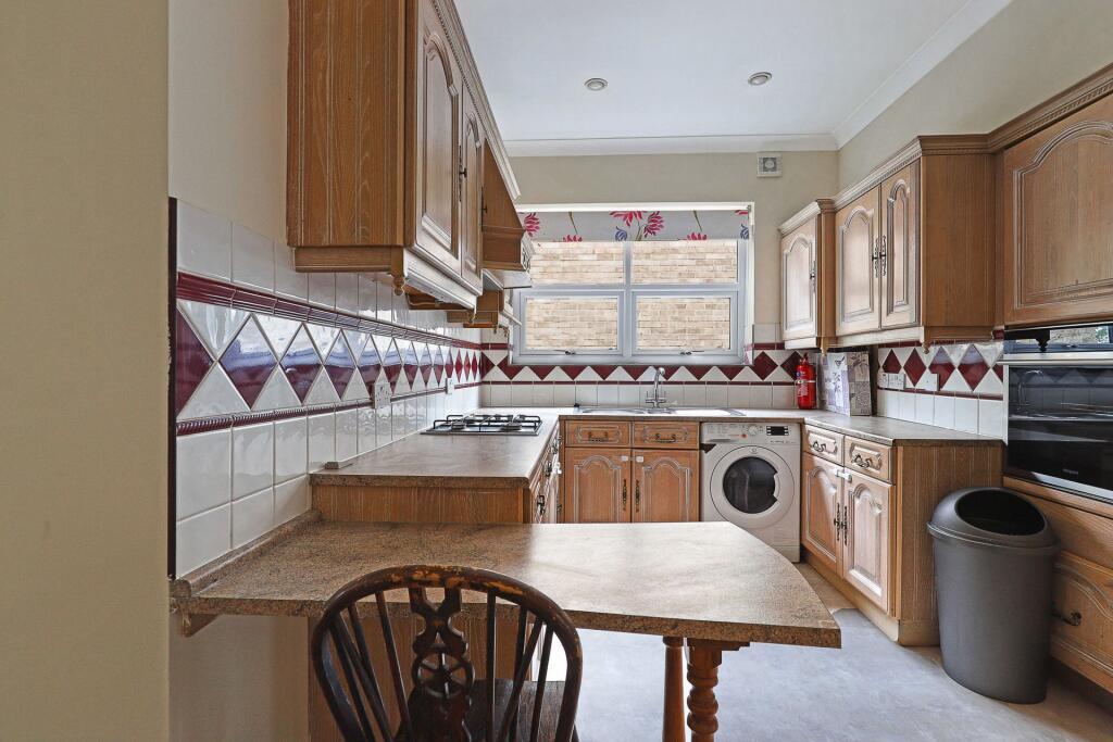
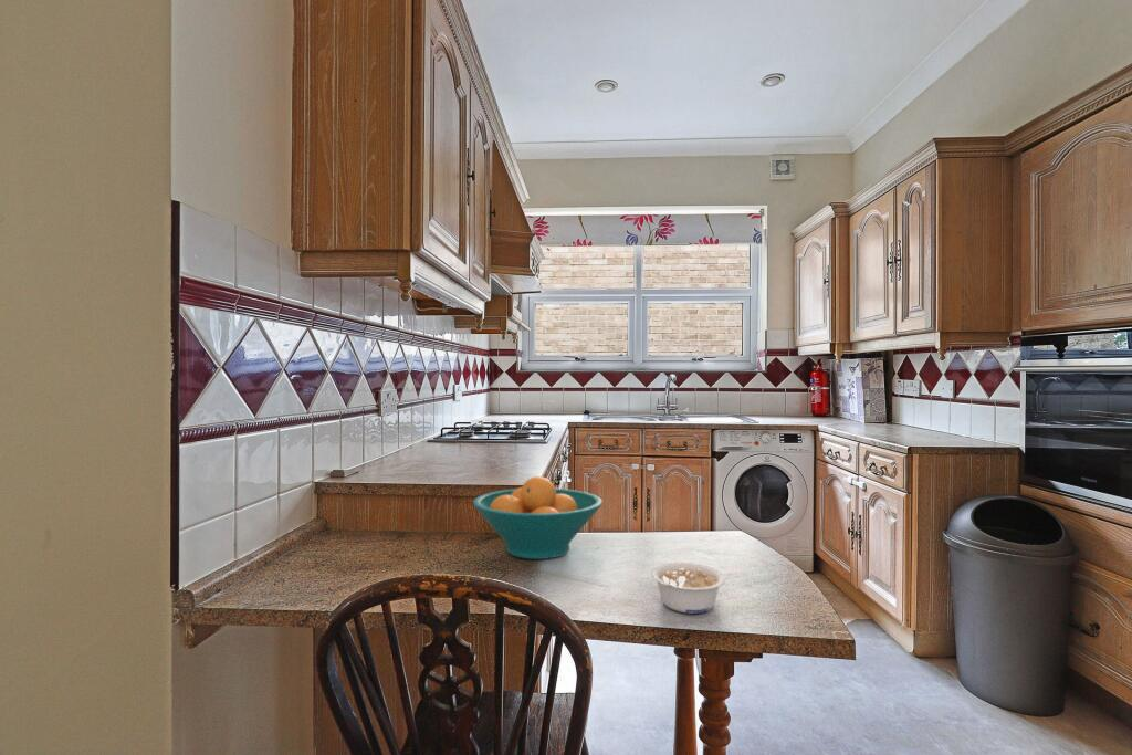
+ fruit bowl [472,475,604,560]
+ legume [650,560,726,615]
